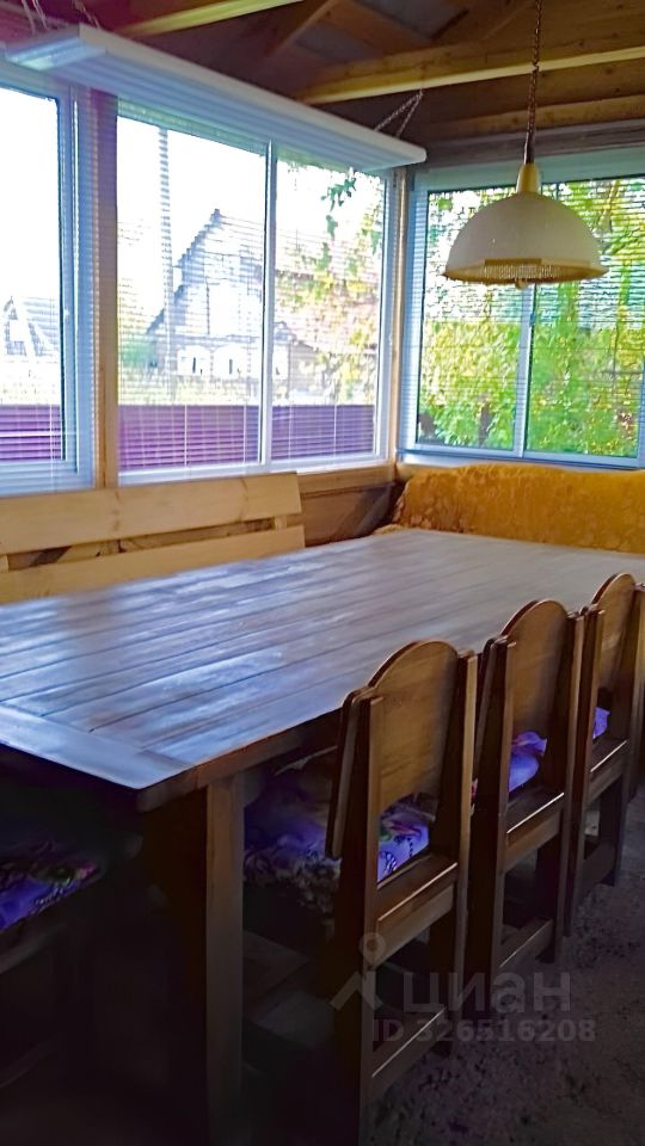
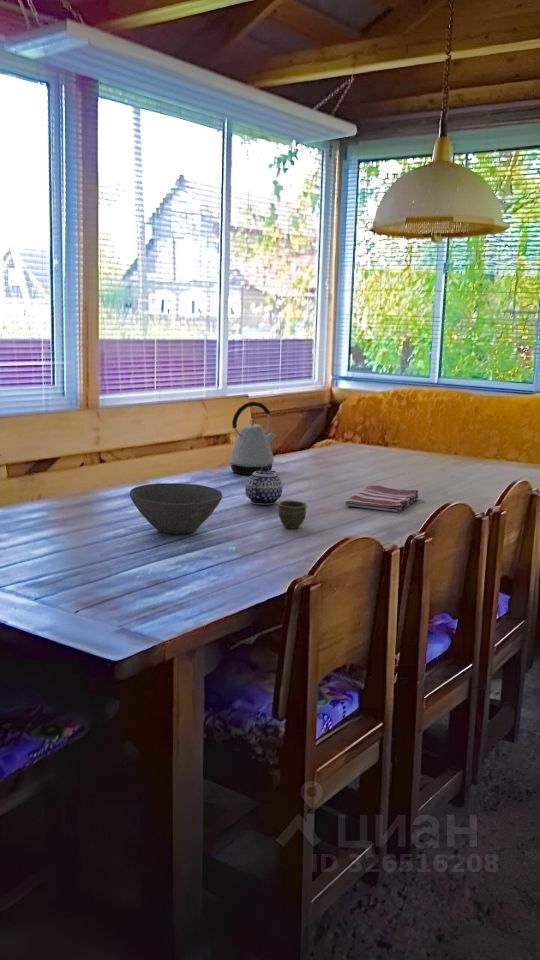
+ cup [277,500,308,530]
+ kettle [227,401,278,476]
+ dish towel [344,484,419,513]
+ bowl [129,482,223,535]
+ teapot [244,466,283,506]
